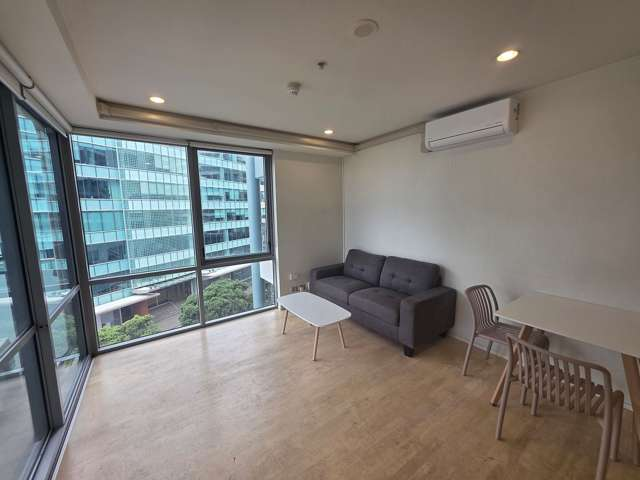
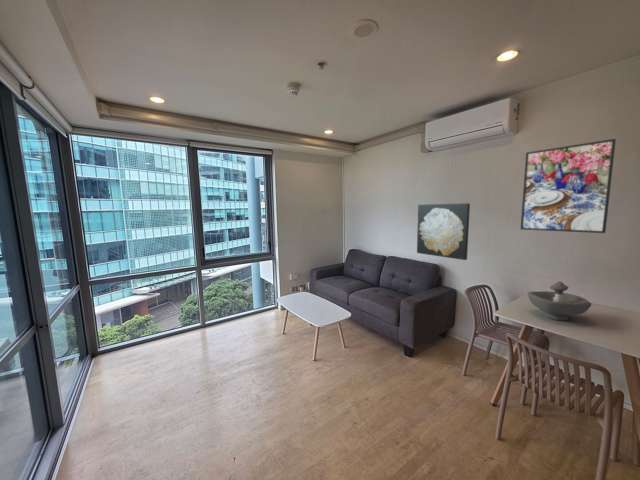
+ wall art [416,202,471,261]
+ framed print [520,138,617,234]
+ decorative bowl [526,280,592,321]
